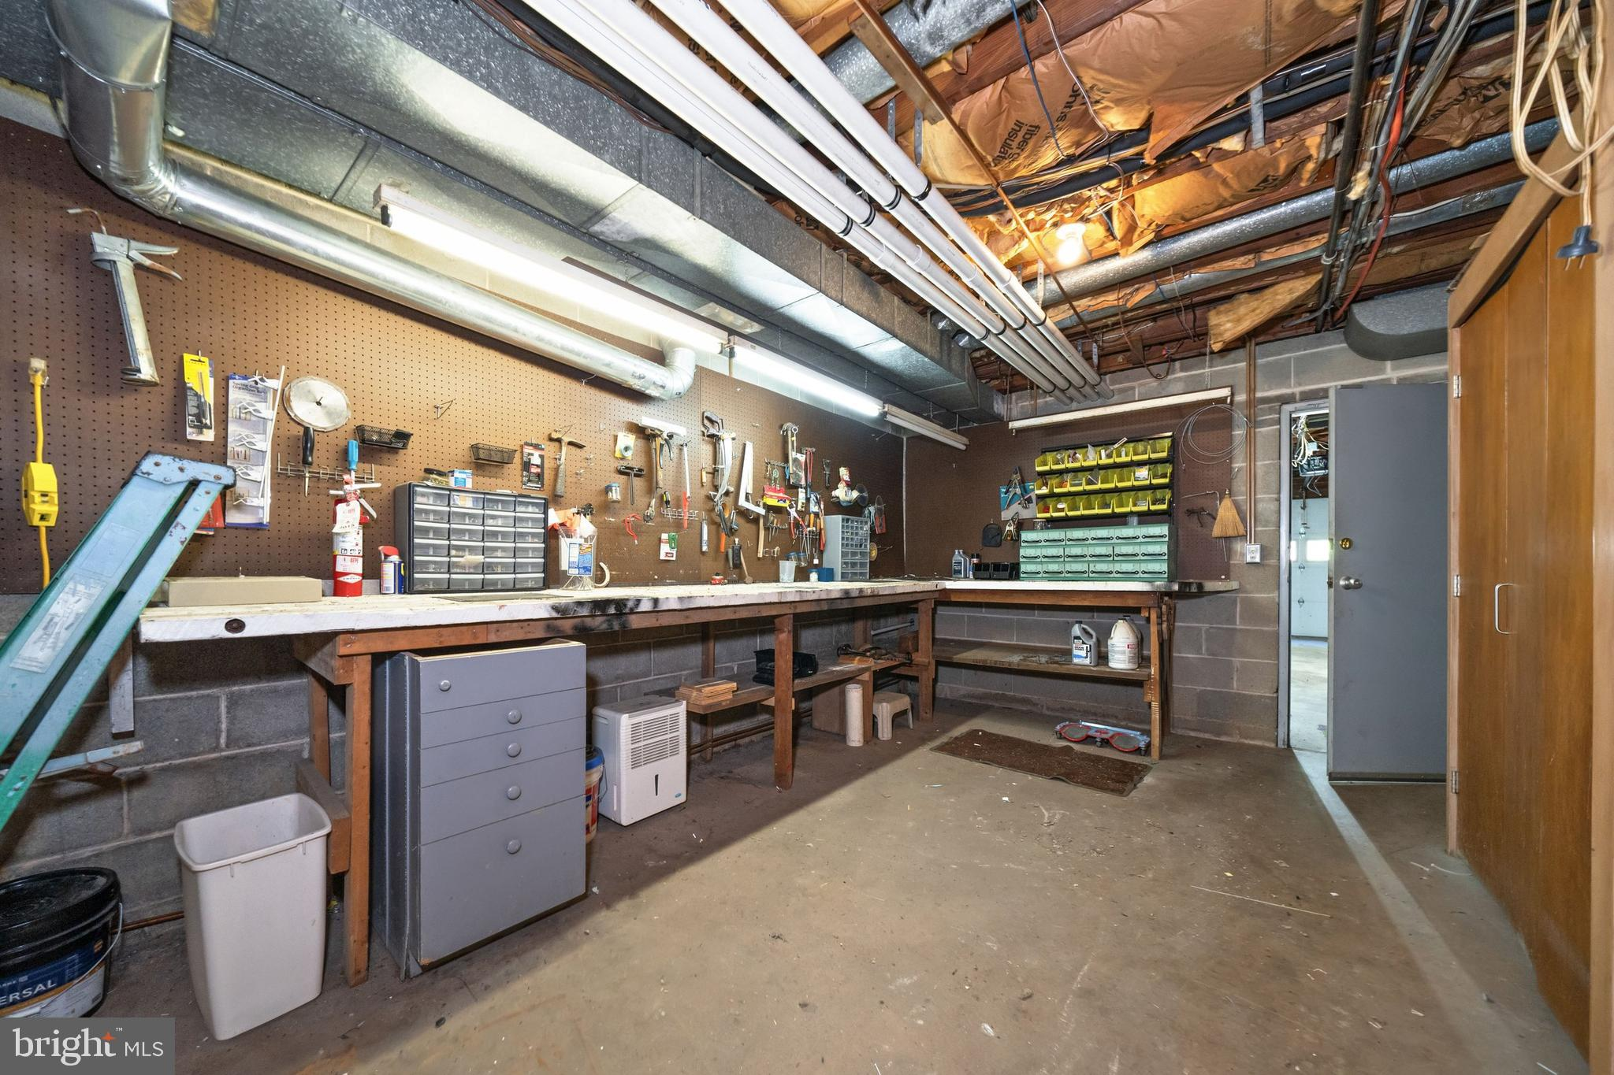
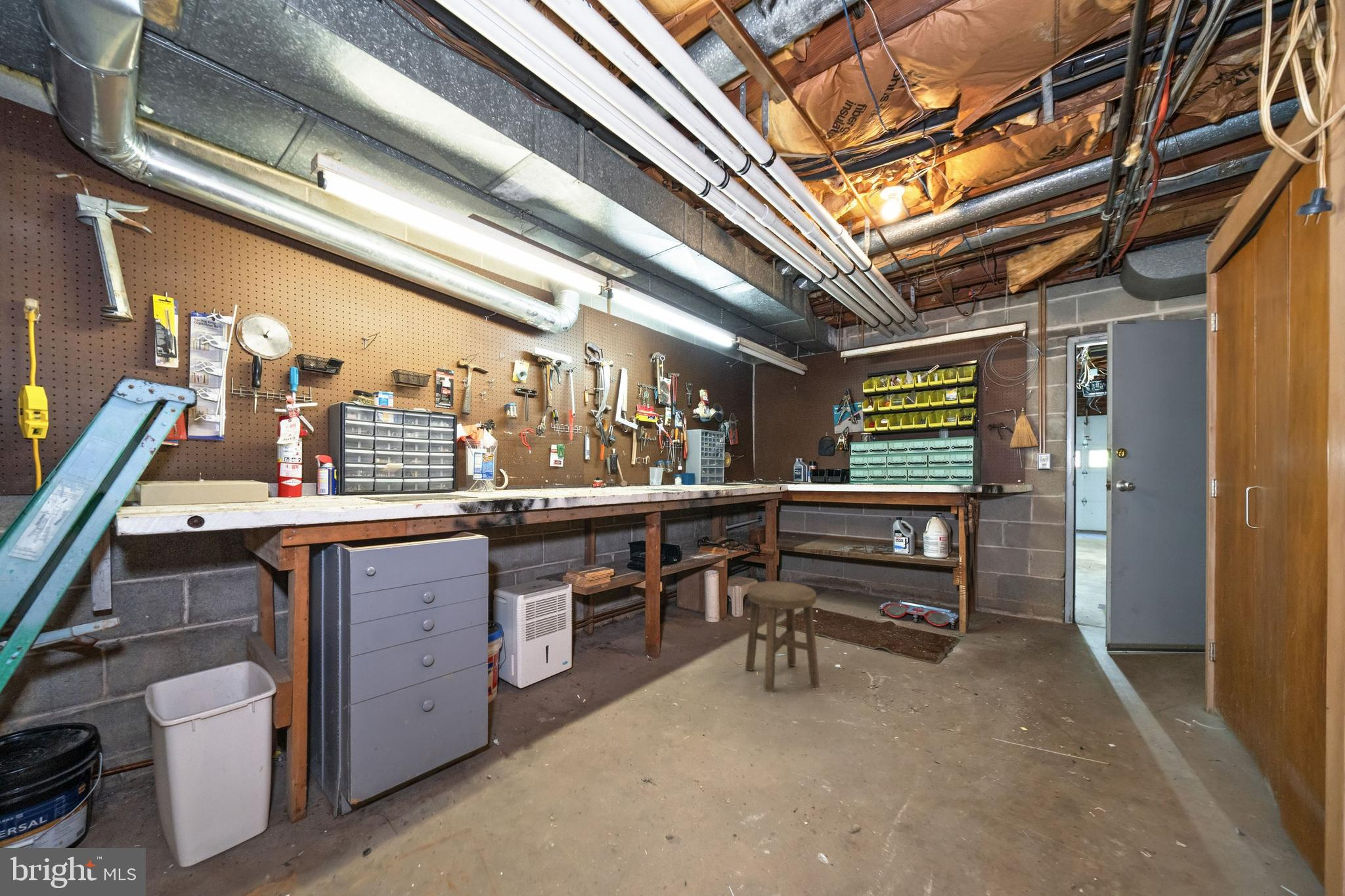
+ stool [745,580,820,693]
